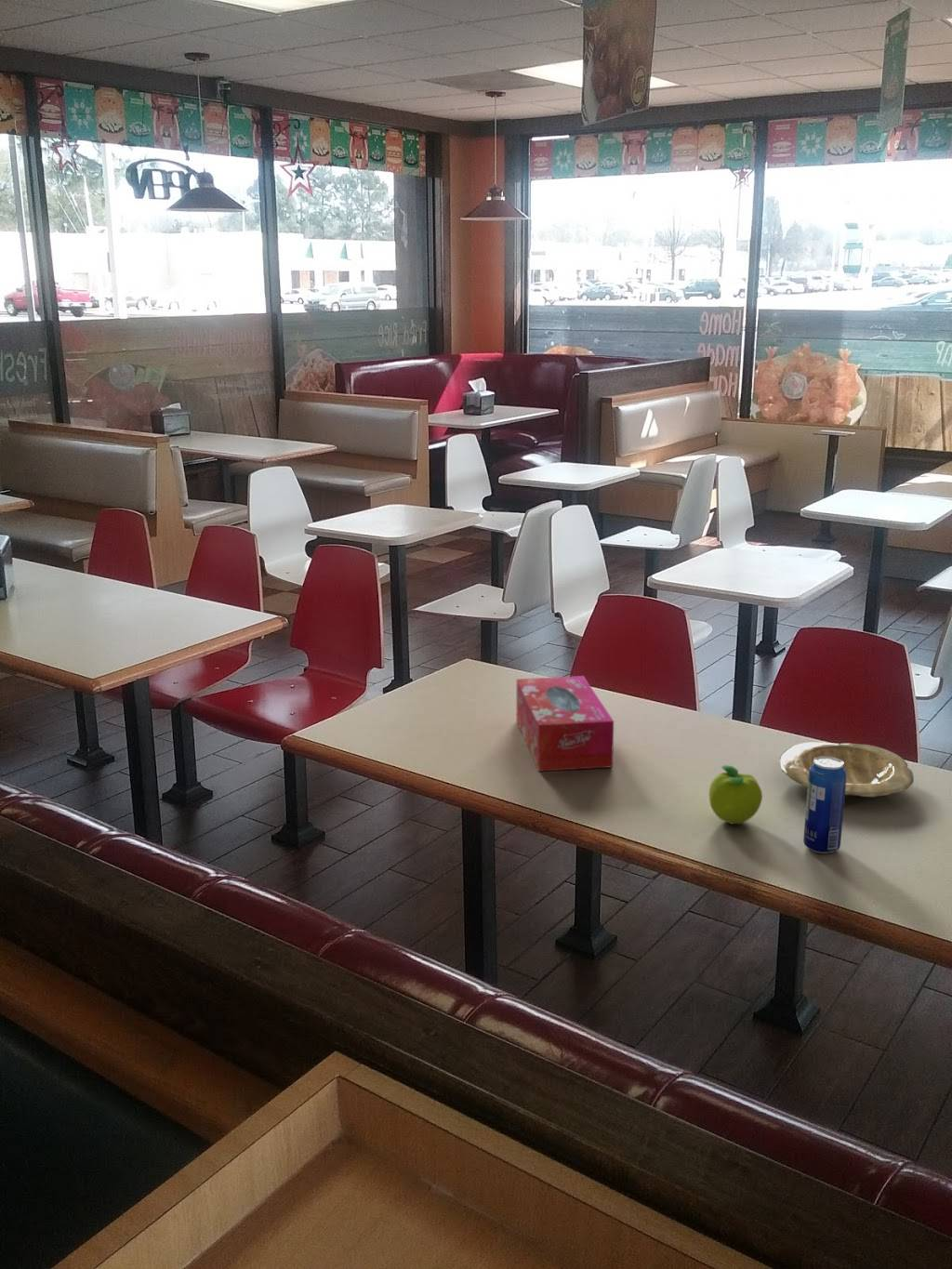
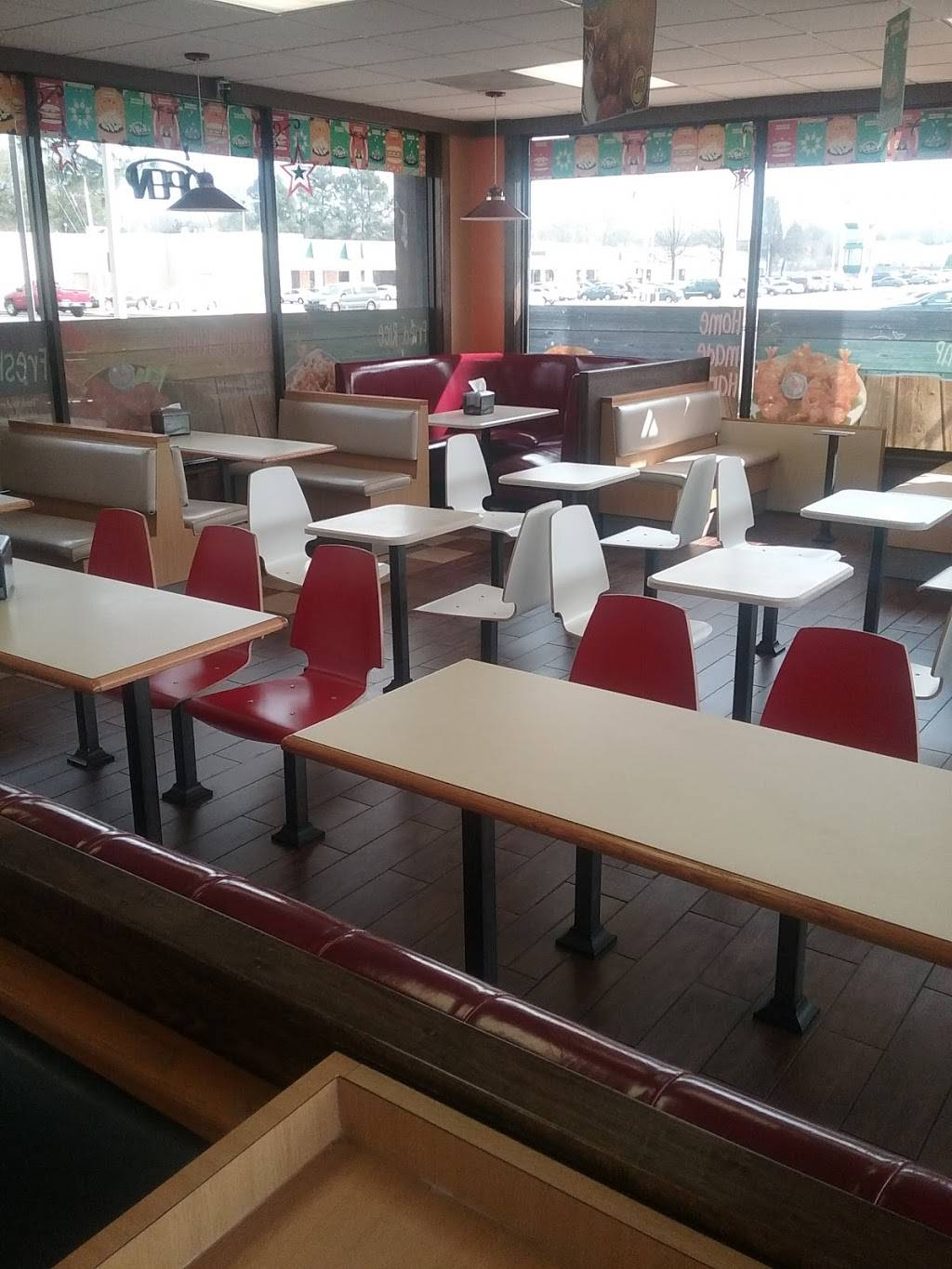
- fruit [708,764,763,825]
- plate [778,742,915,798]
- tissue box [516,675,615,773]
- beverage can [802,757,847,854]
